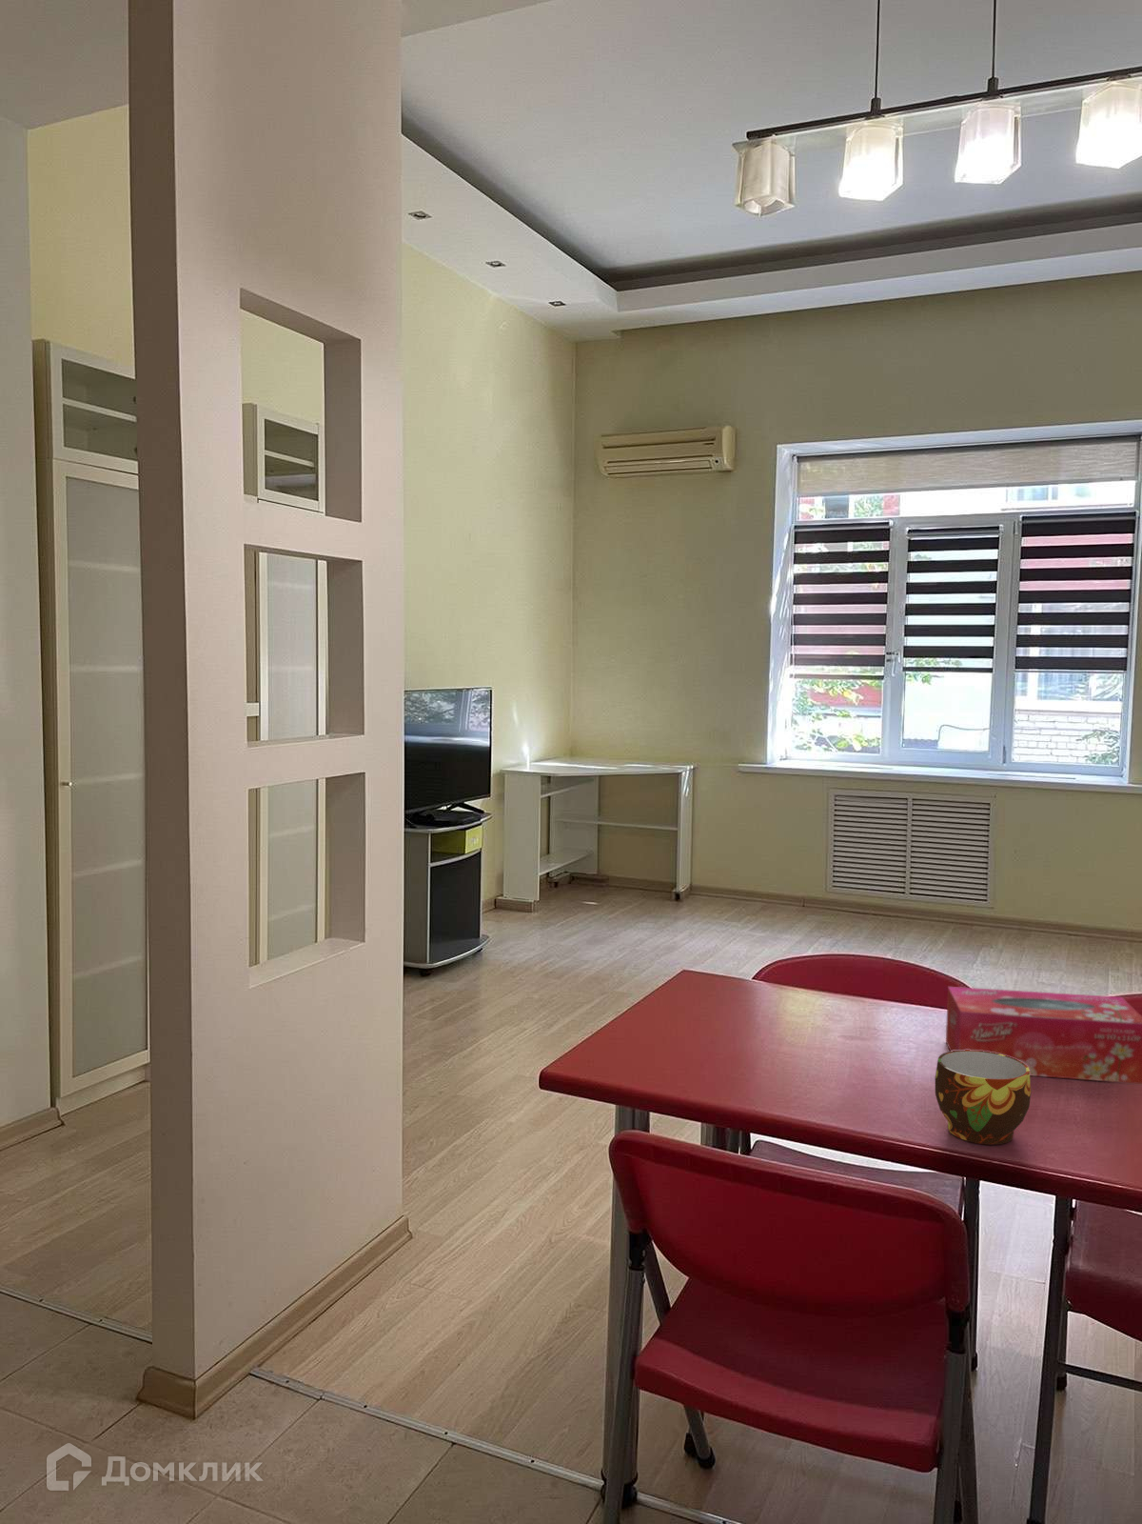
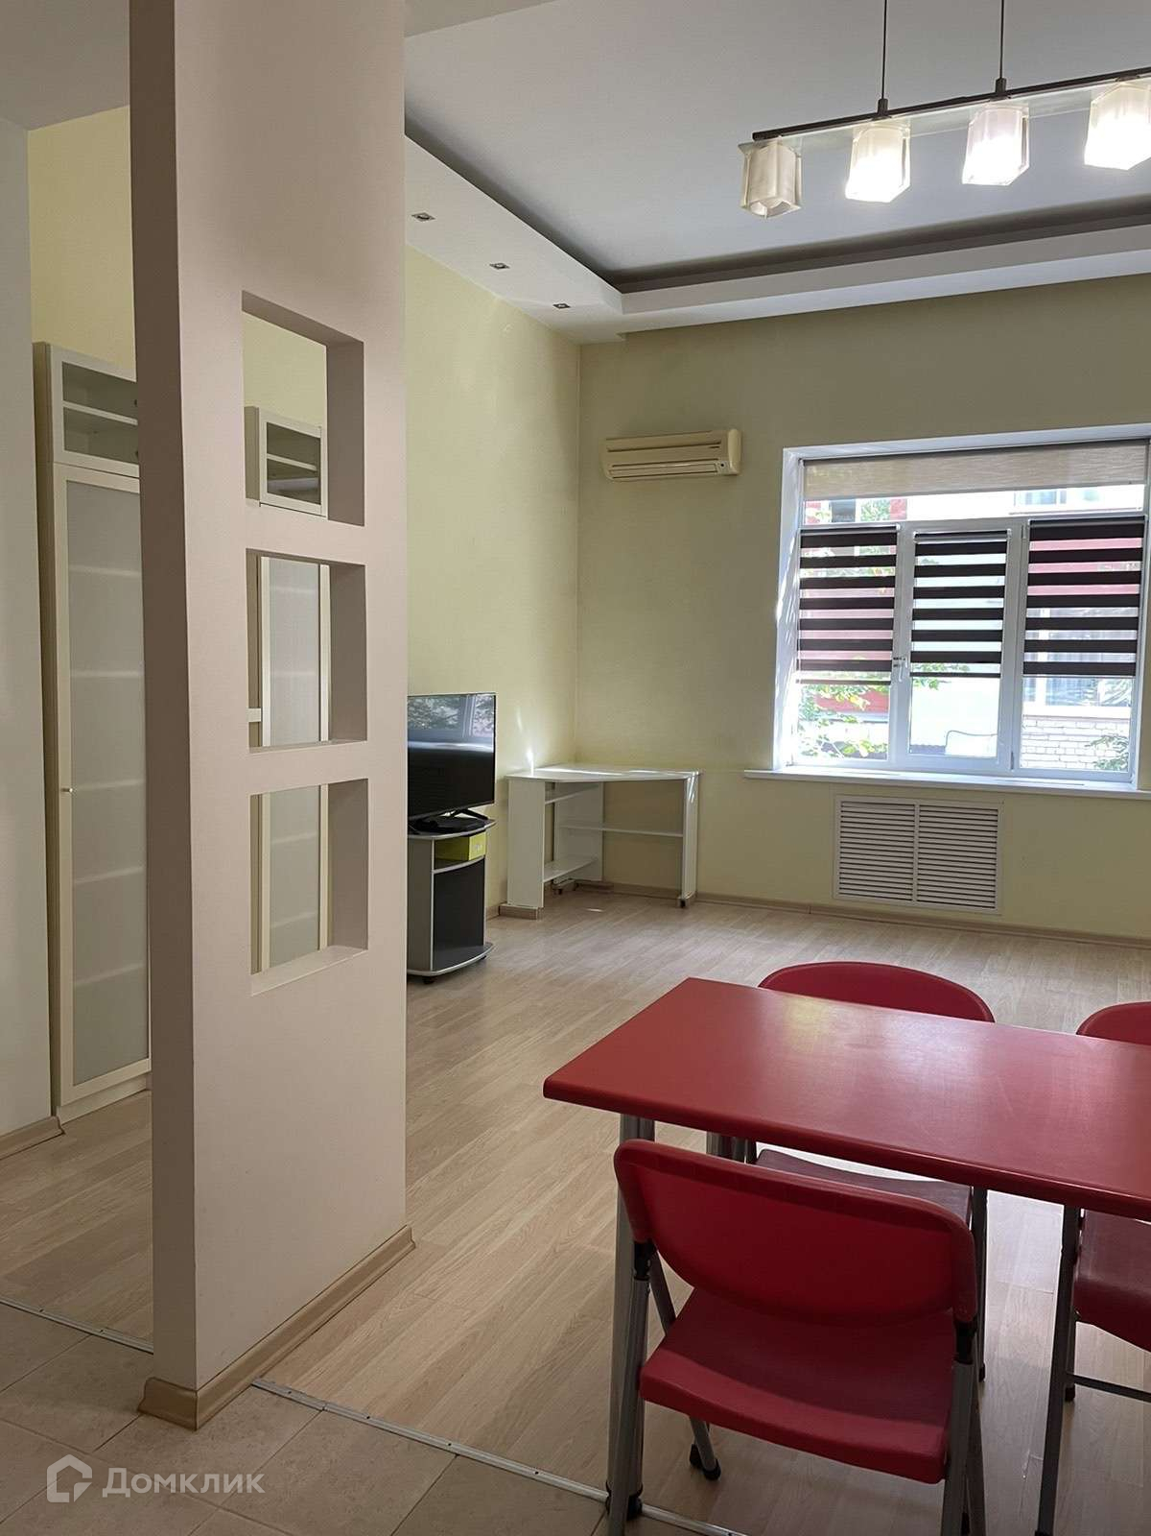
- cup [934,1050,1032,1145]
- tissue box [945,986,1142,1085]
